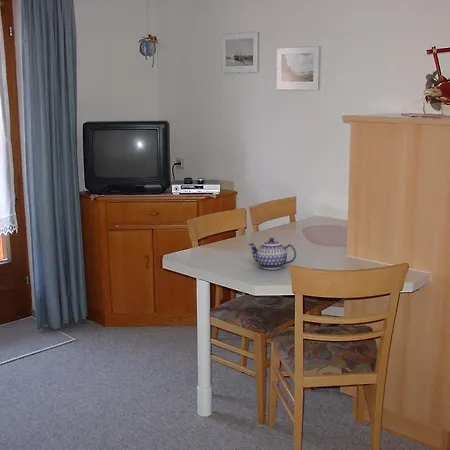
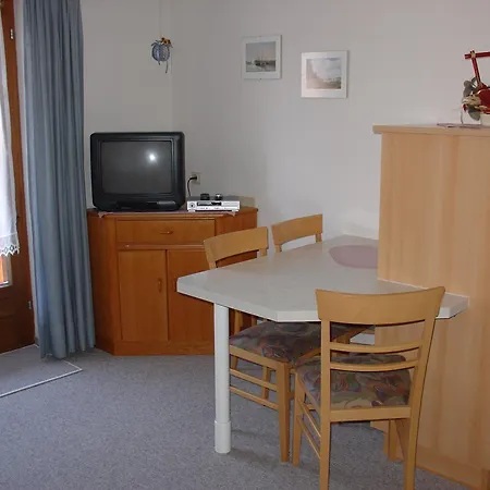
- teapot [247,237,297,271]
